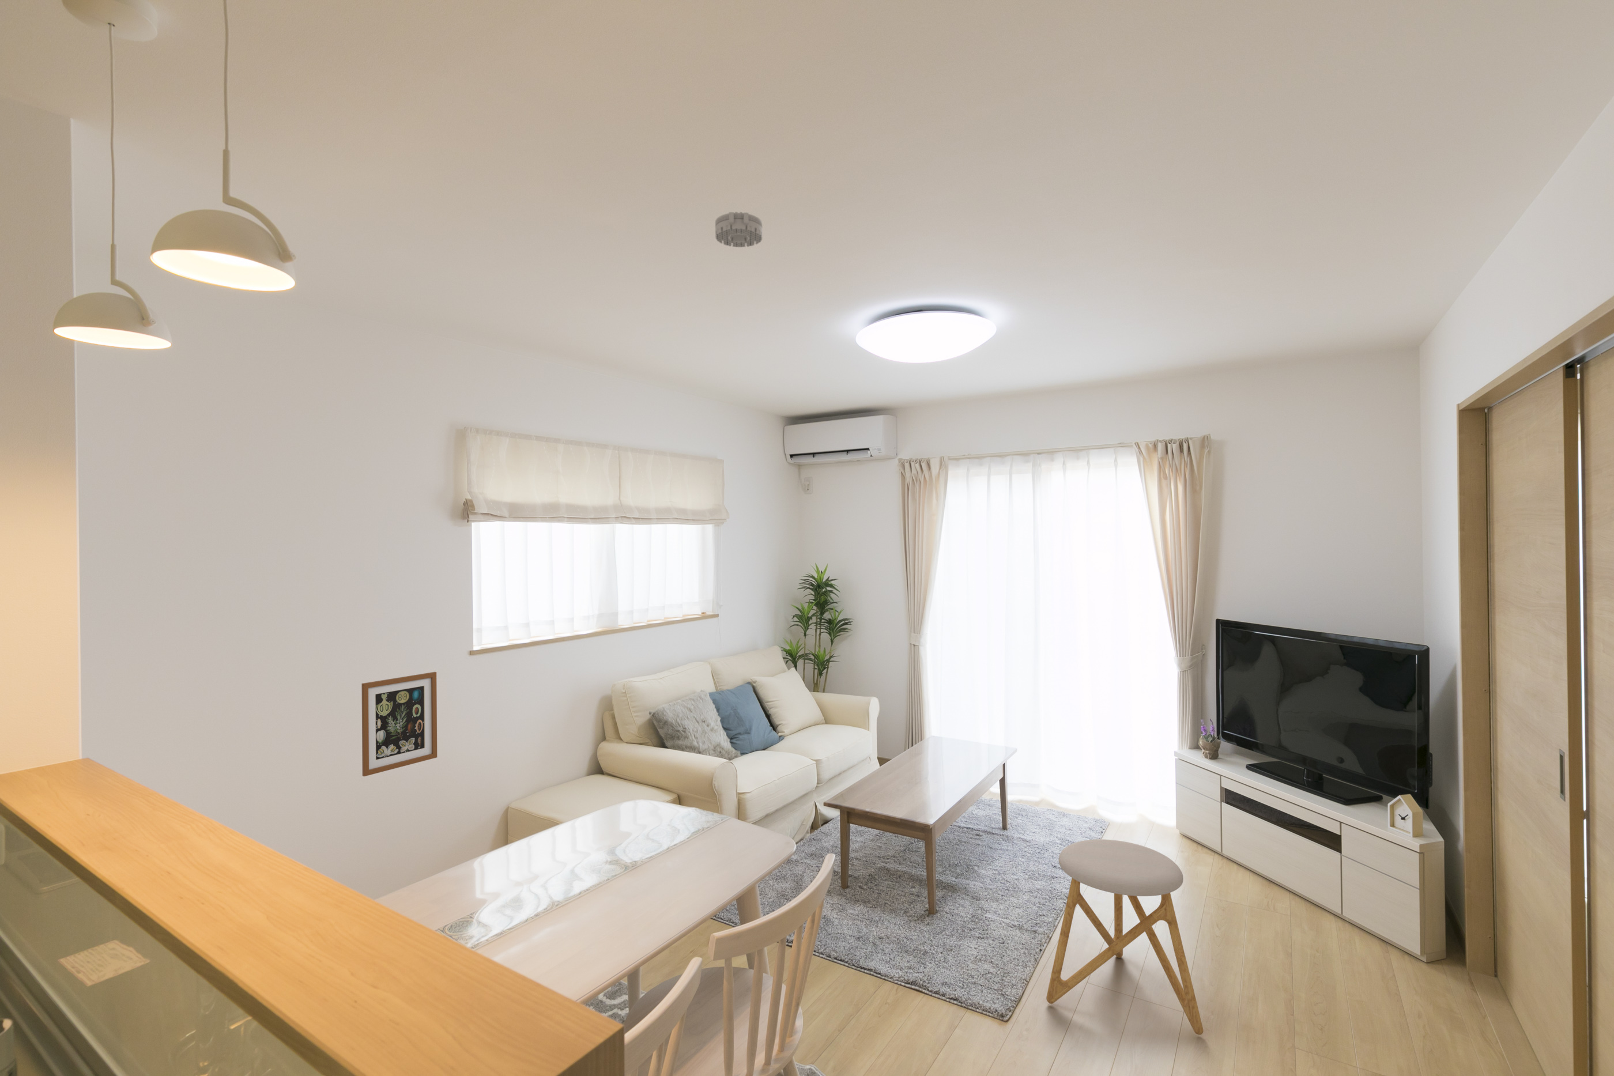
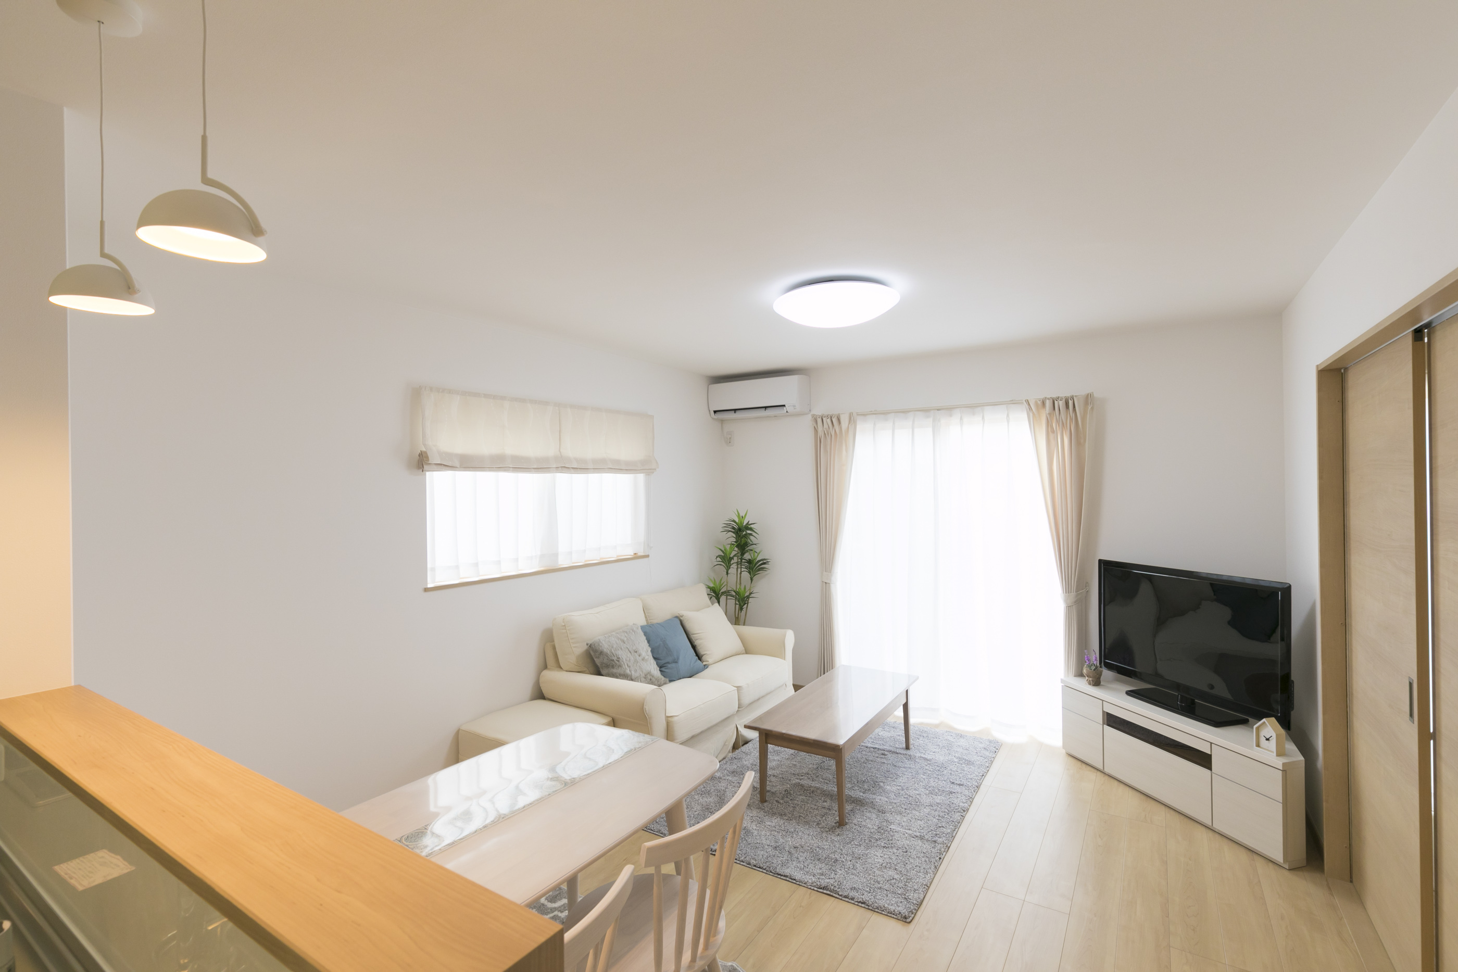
- wall art [360,671,437,777]
- stool [1046,838,1204,1035]
- smoke detector [715,211,764,247]
